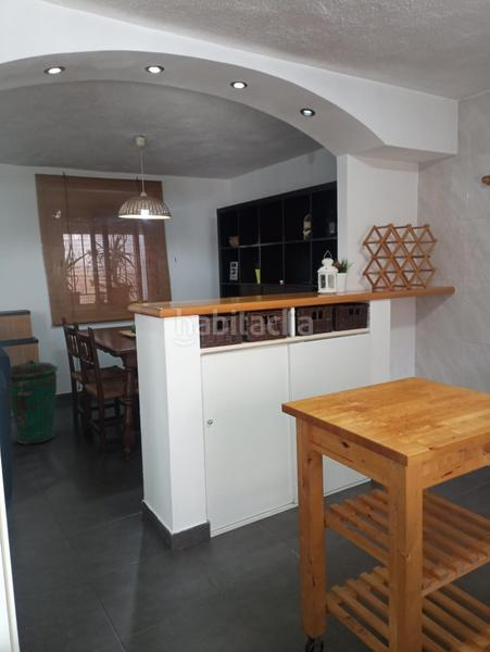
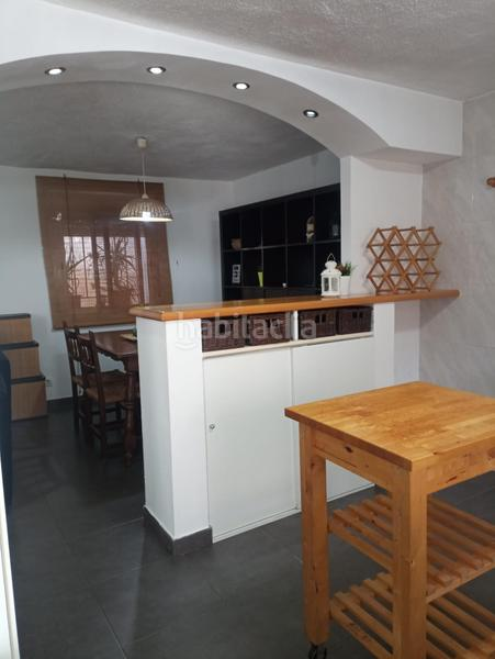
- trash can [10,359,59,446]
